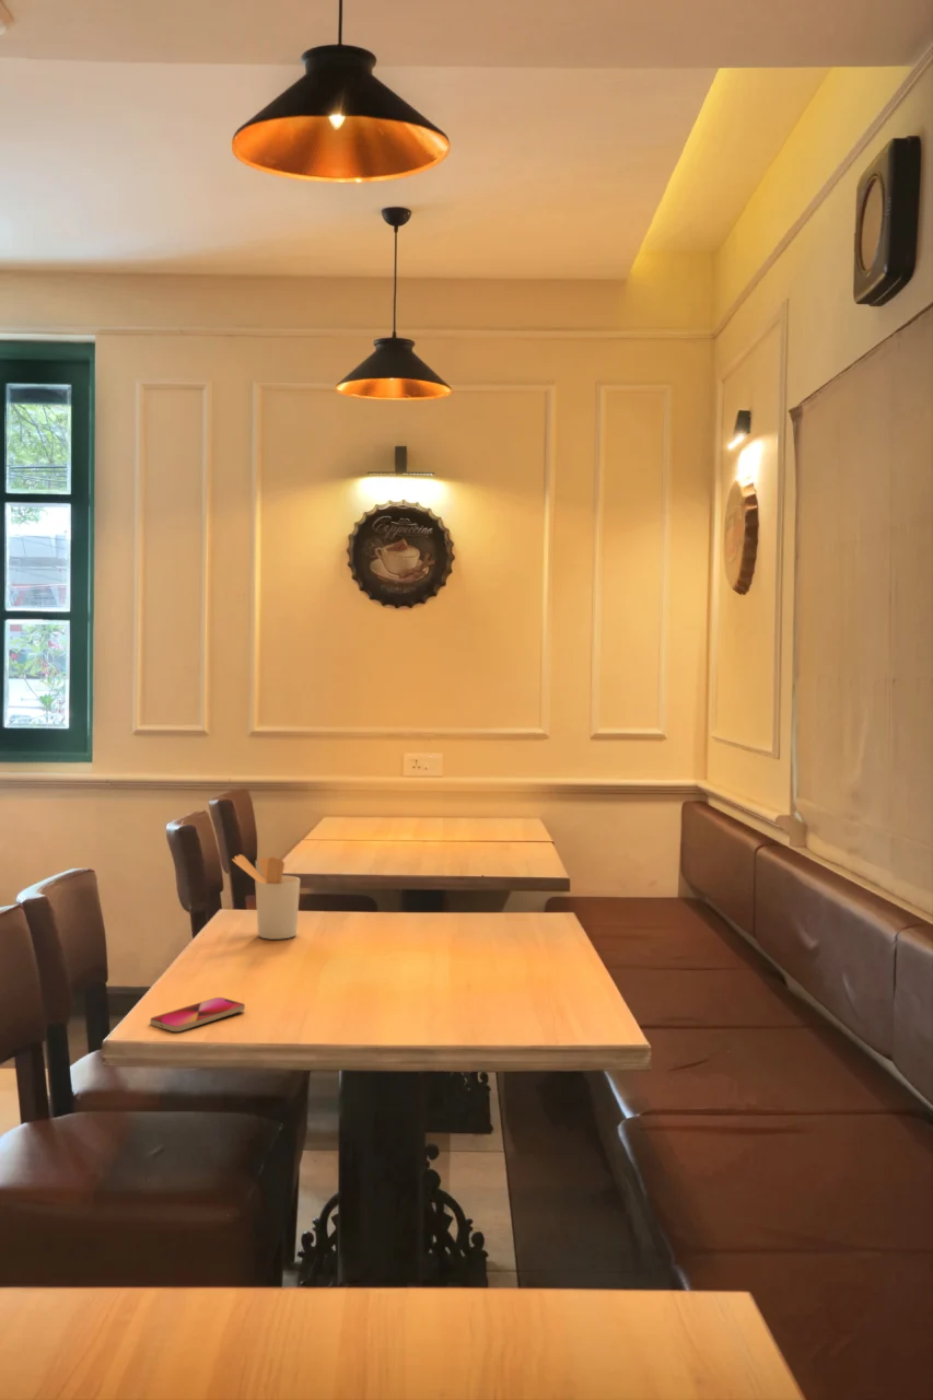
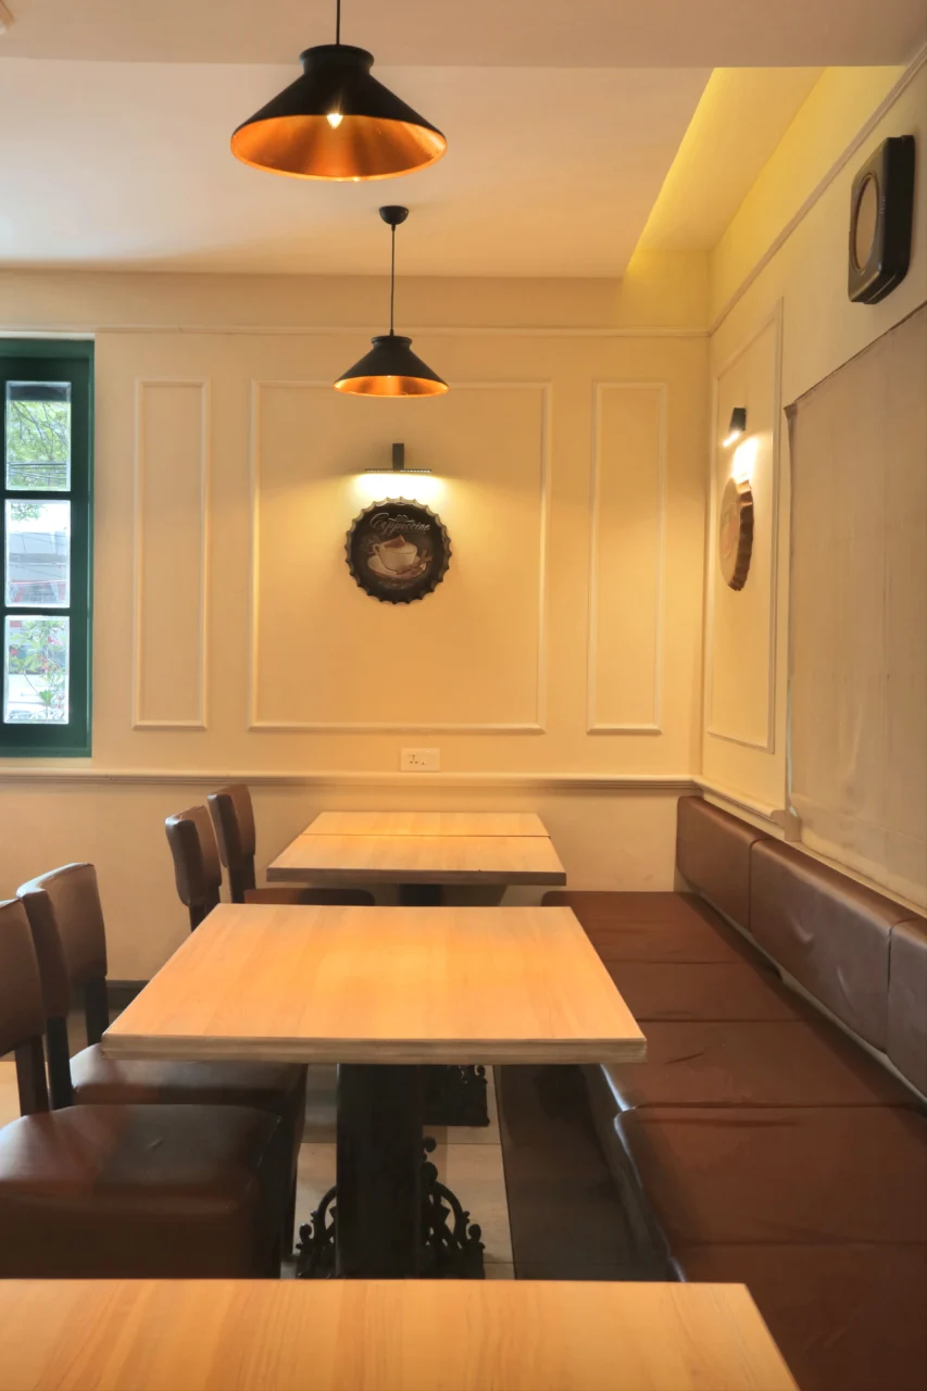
- smartphone [149,996,246,1032]
- utensil holder [231,853,301,941]
